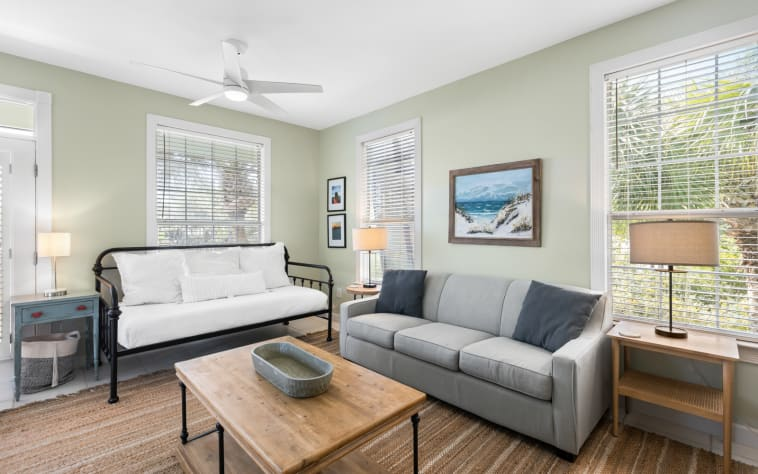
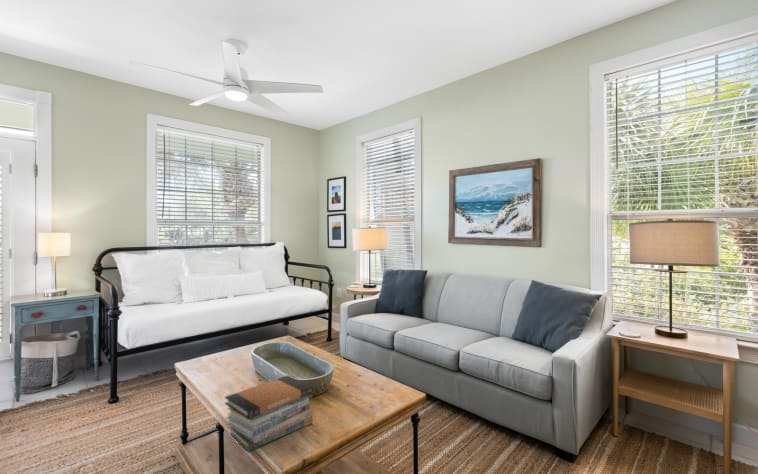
+ book stack [224,374,314,452]
